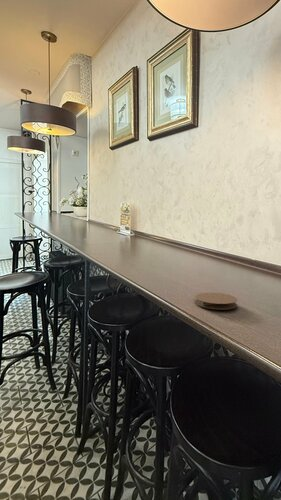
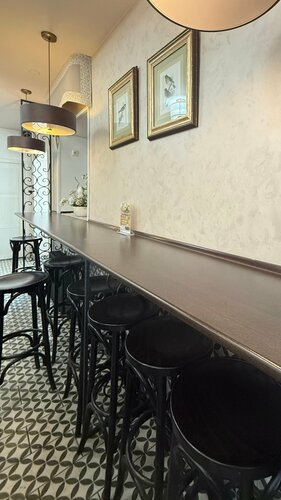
- coaster [194,292,238,311]
